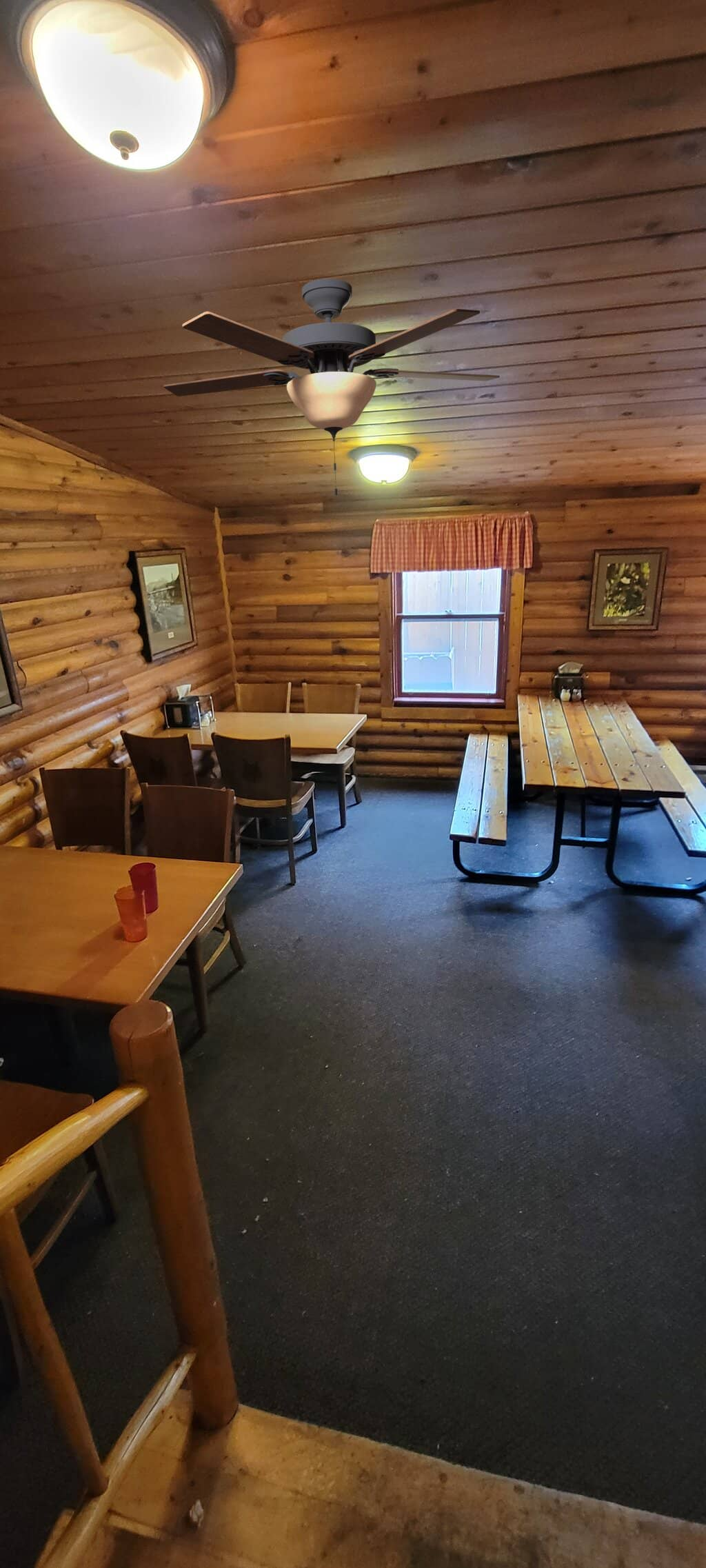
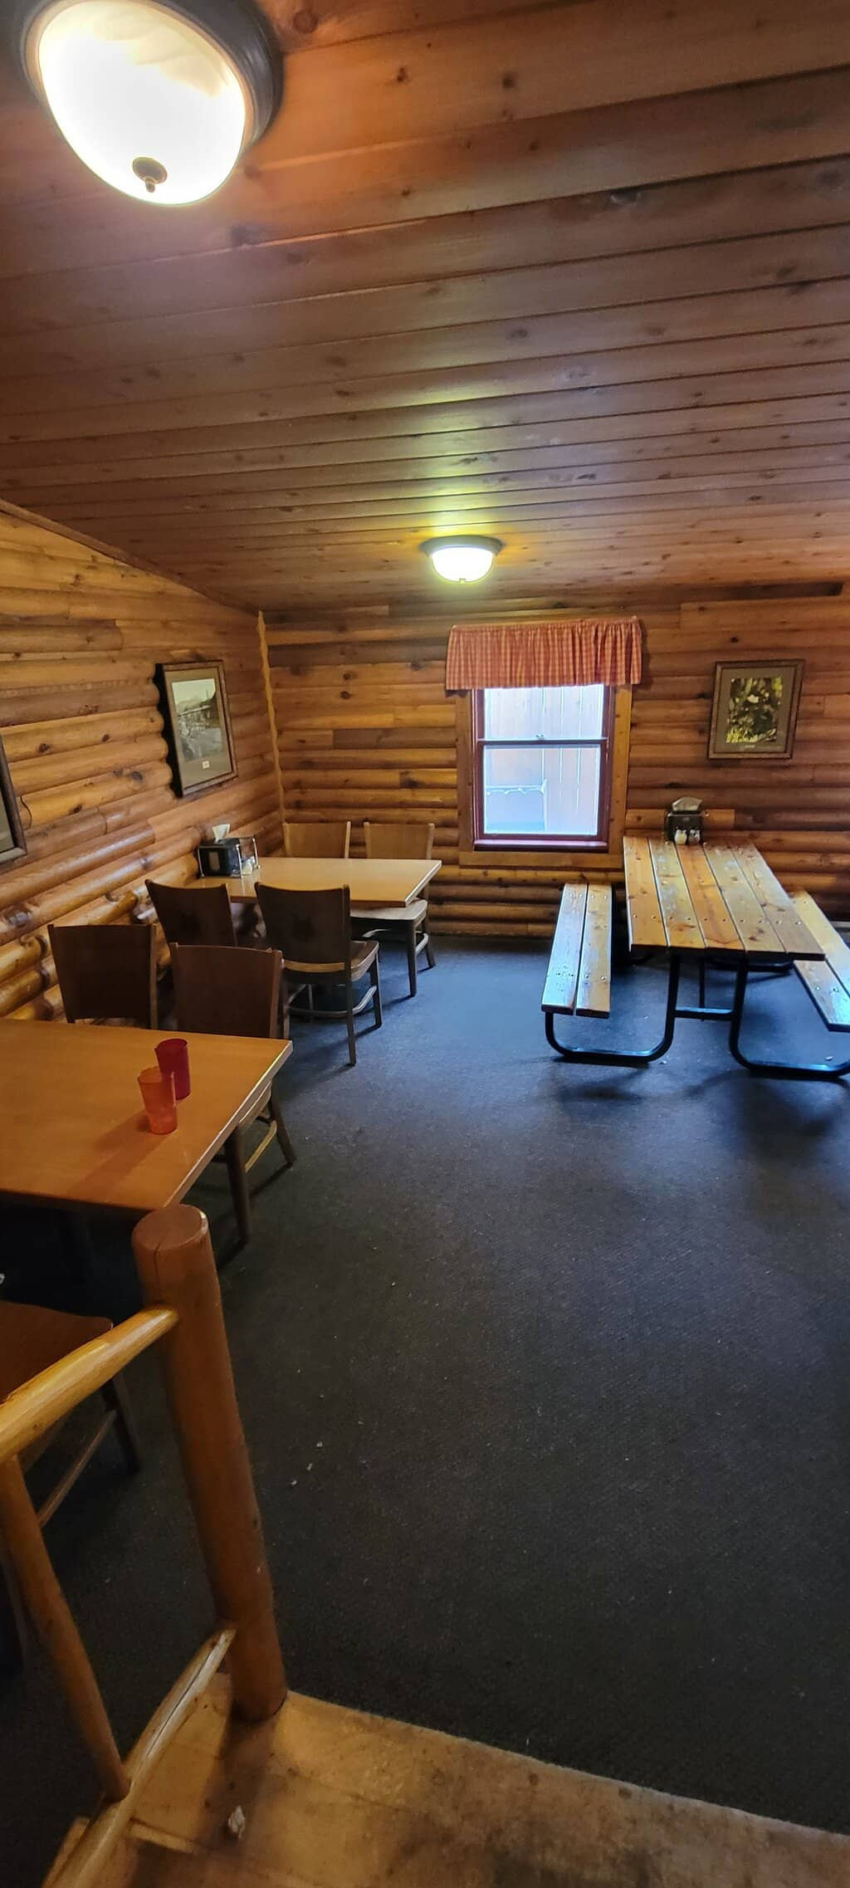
- ceiling fan [163,278,501,496]
